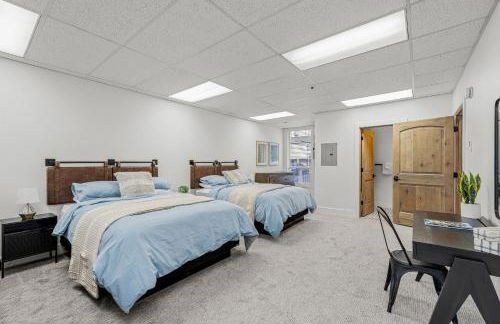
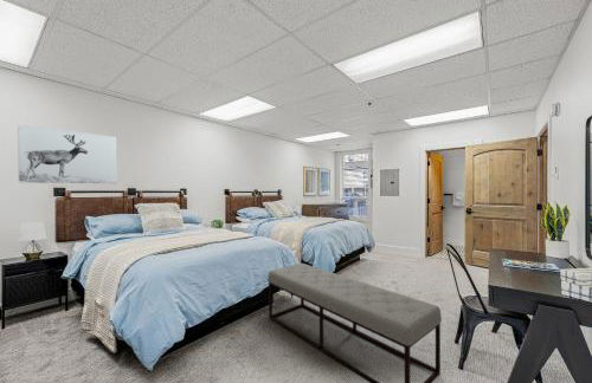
+ bench [266,262,443,383]
+ wall art [17,123,118,184]
